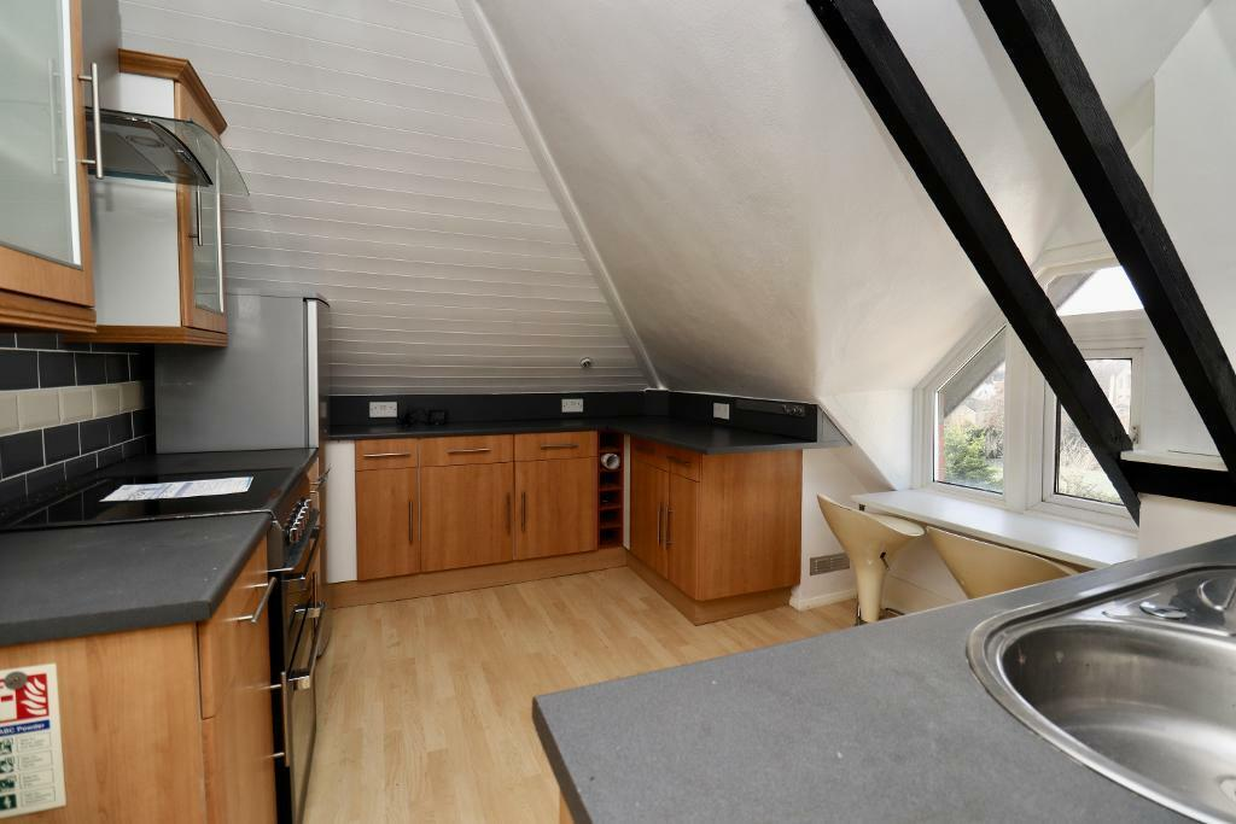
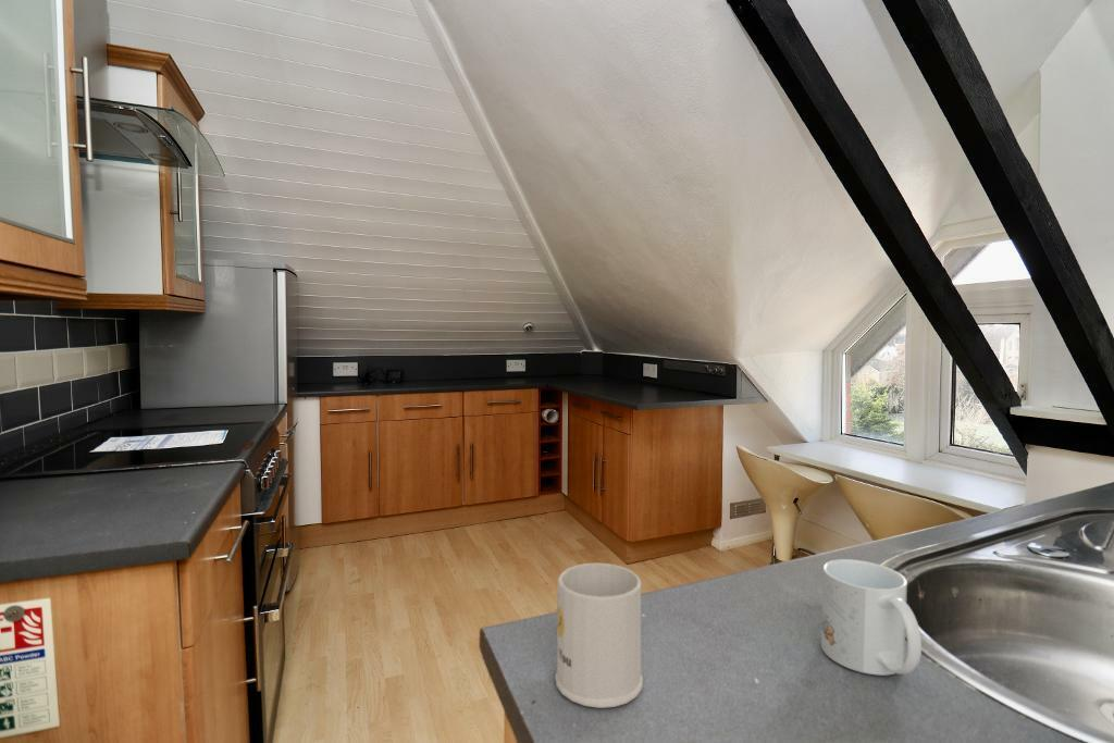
+ mug [820,558,923,677]
+ mug [554,562,644,709]
